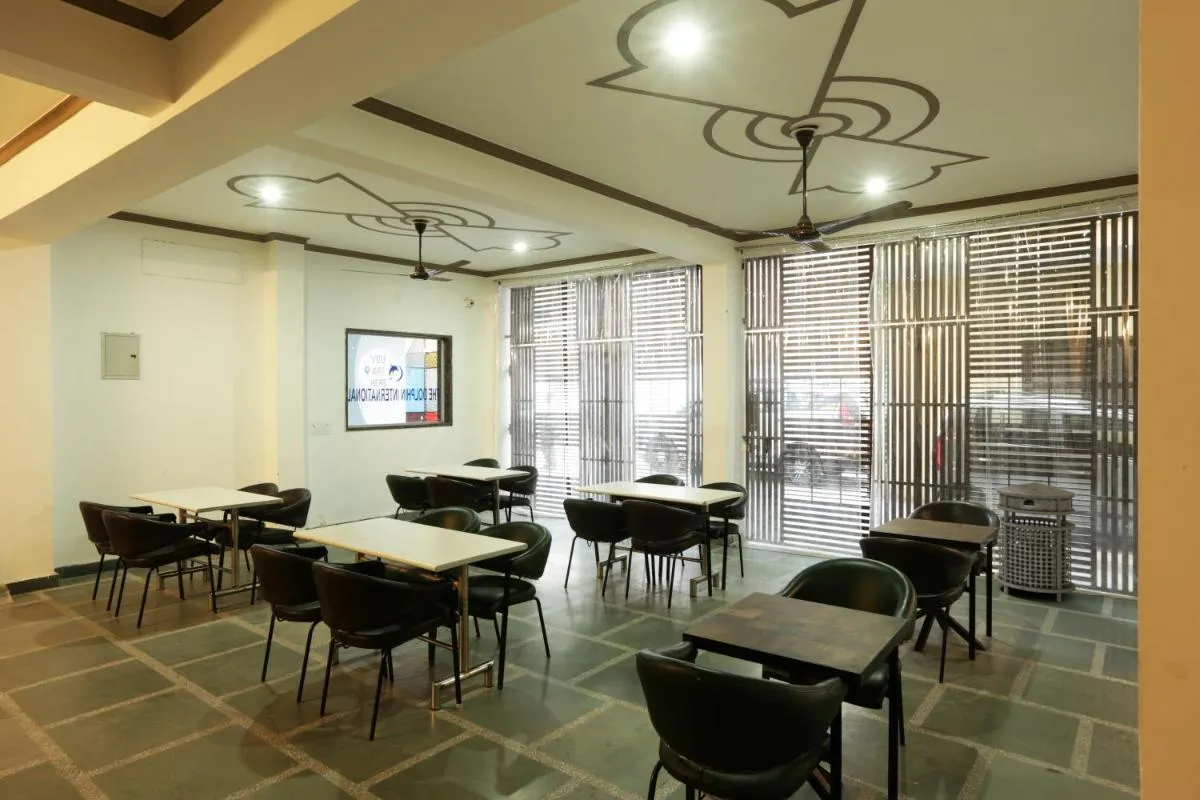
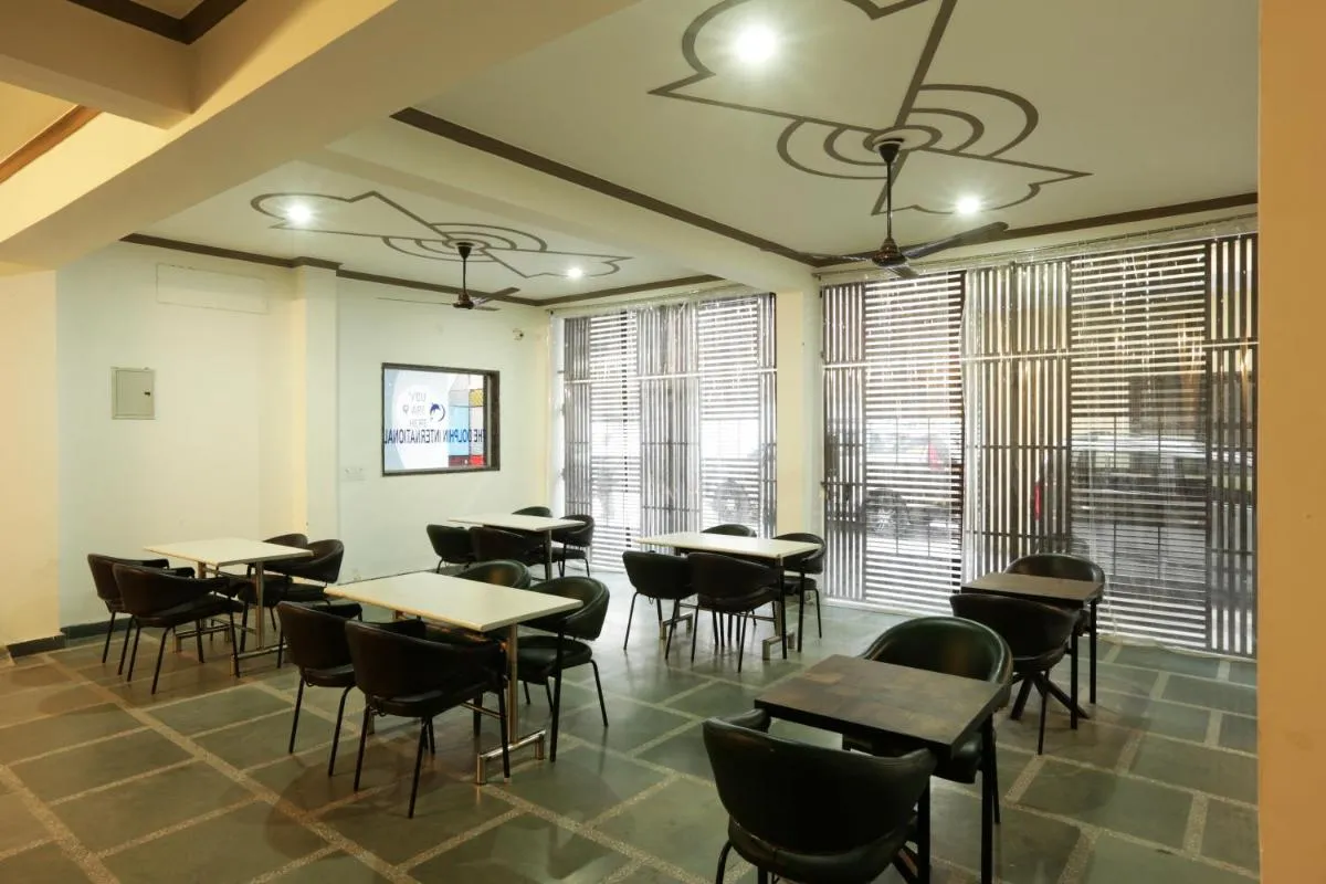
- trash can [996,481,1077,603]
